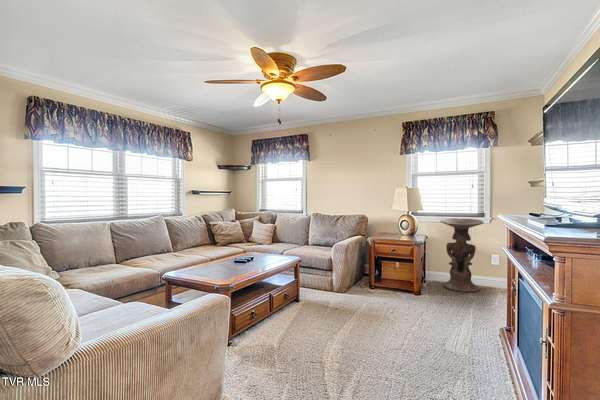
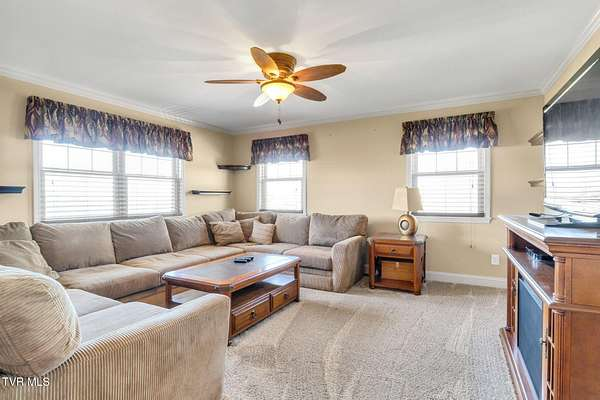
- pedestal table [439,217,485,293]
